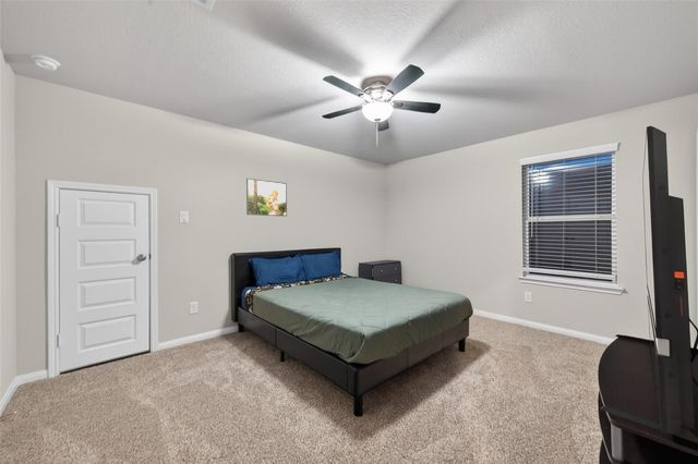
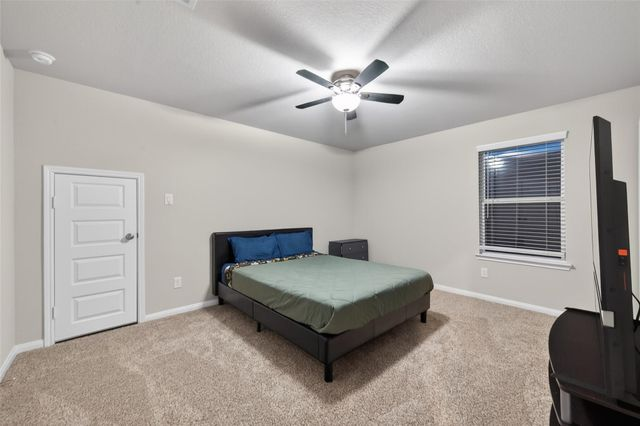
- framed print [245,178,288,218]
